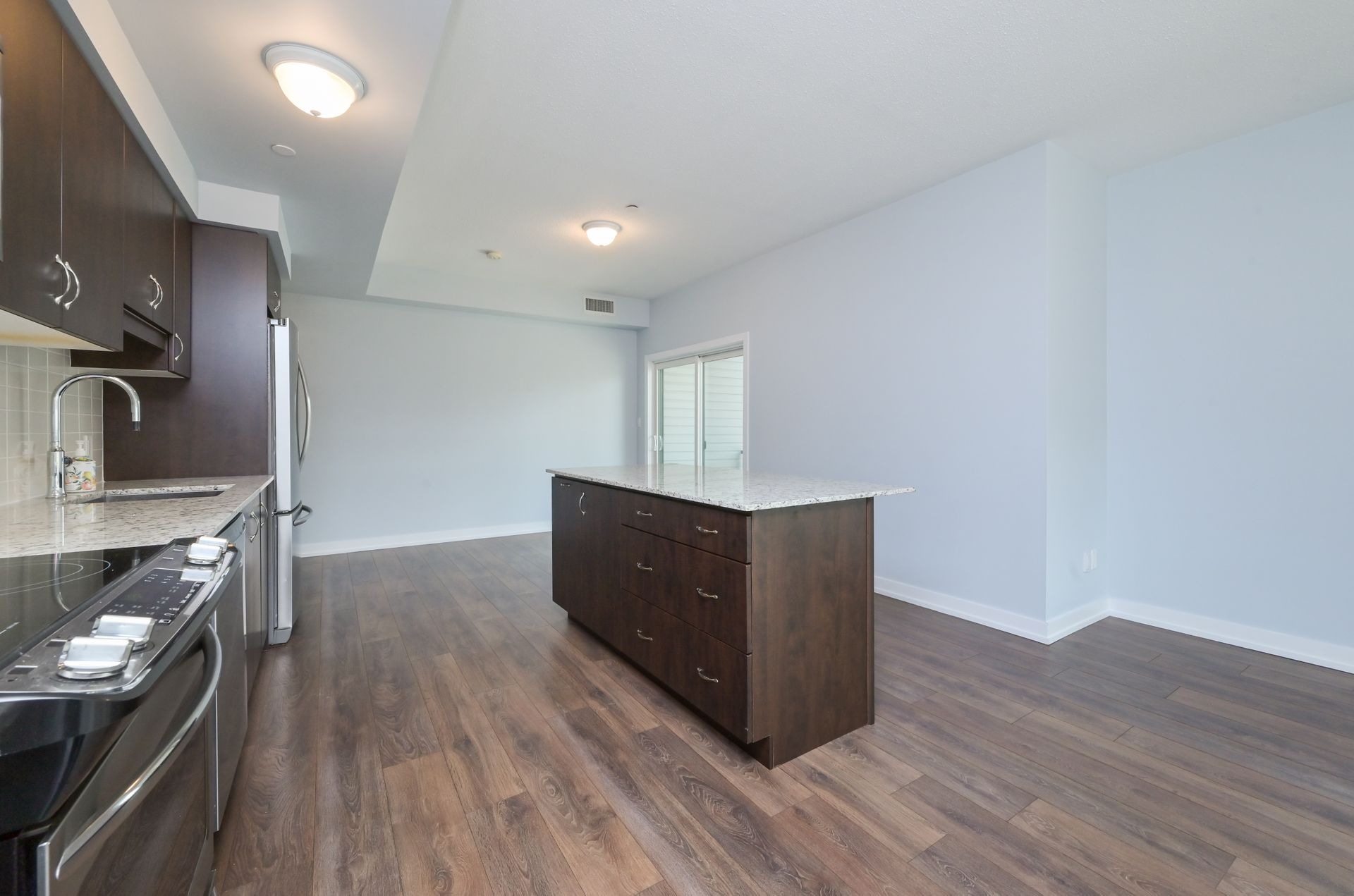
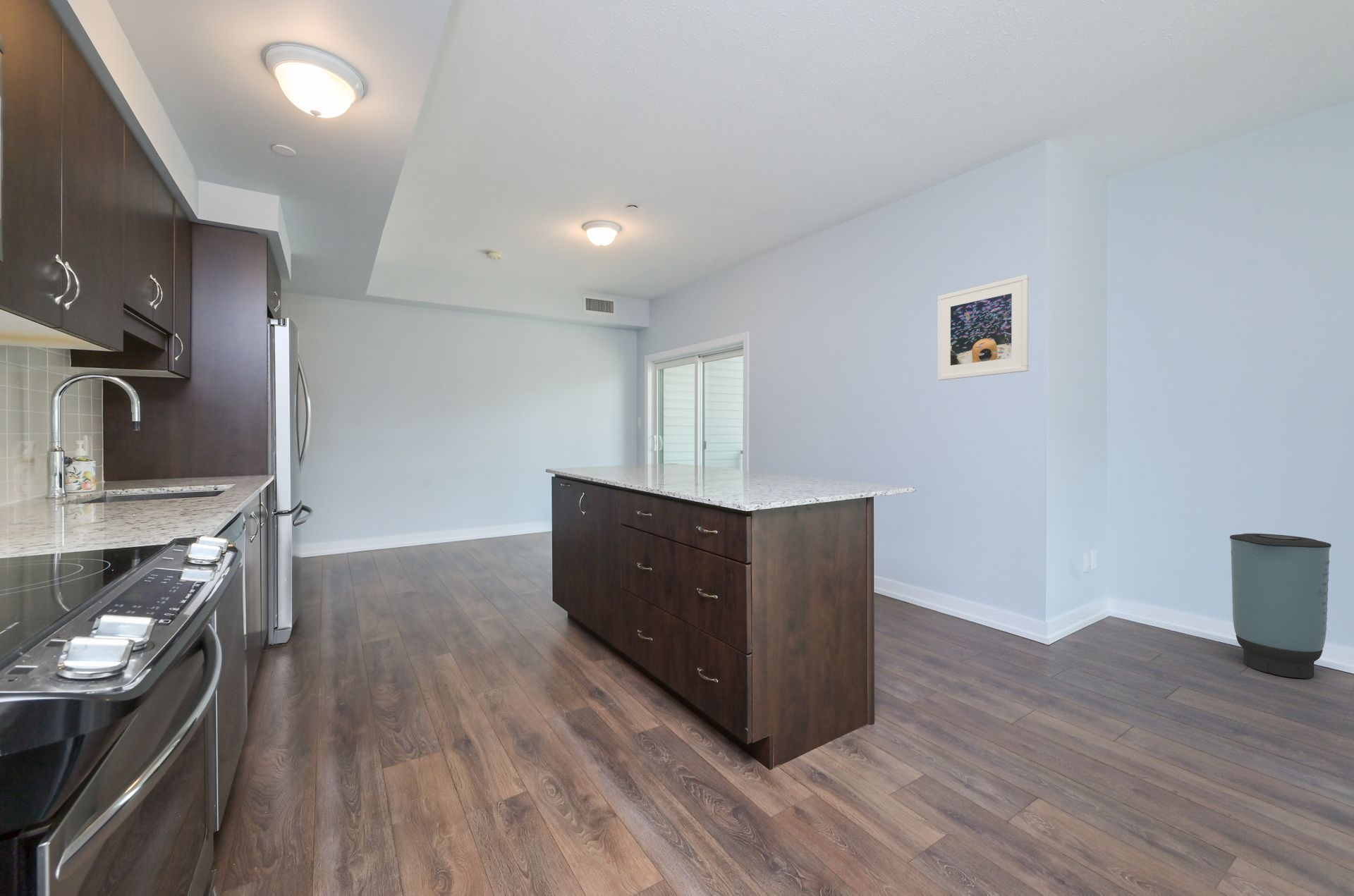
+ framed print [937,274,1030,381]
+ trash can [1229,533,1332,679]
